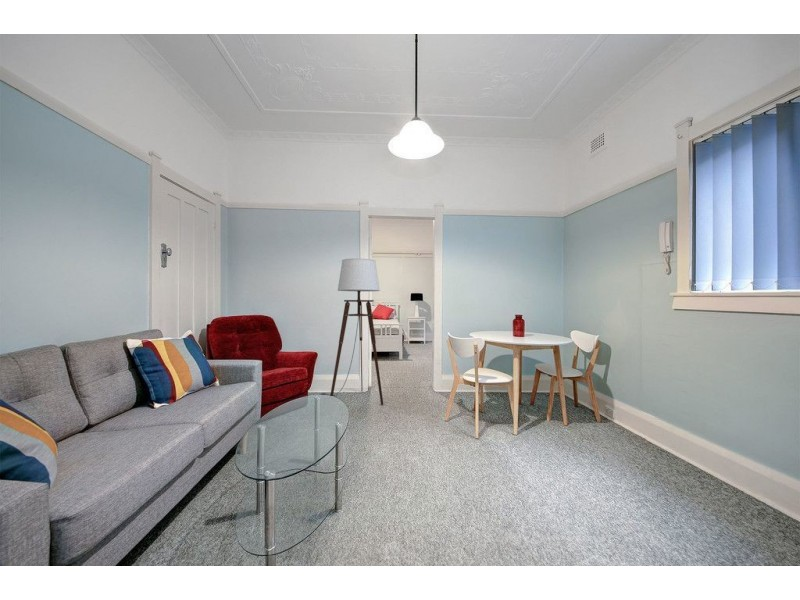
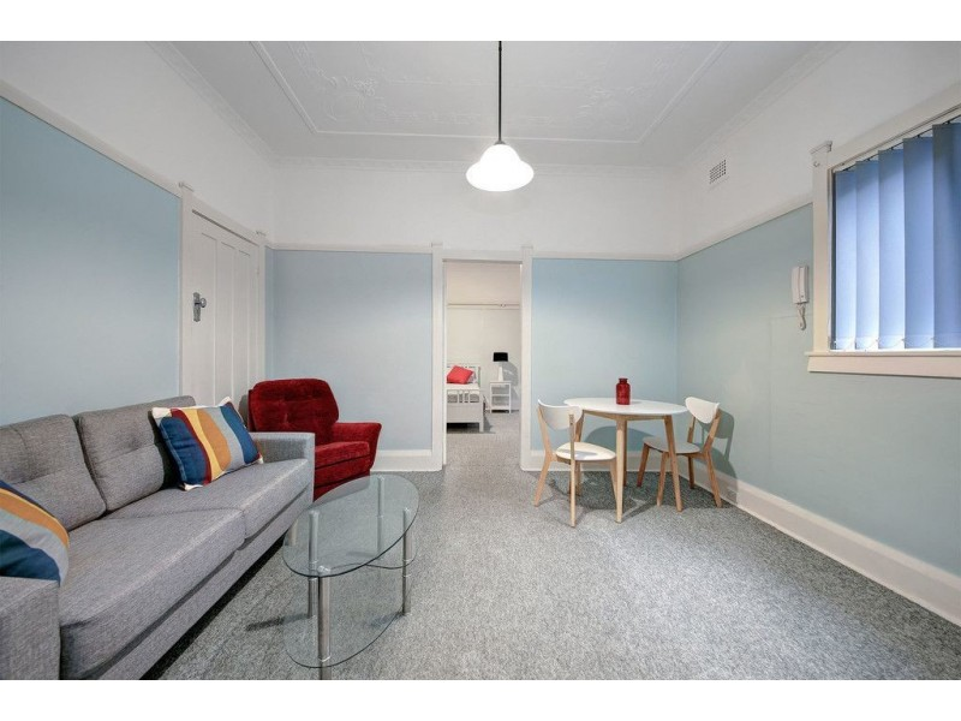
- floor lamp [320,258,384,406]
